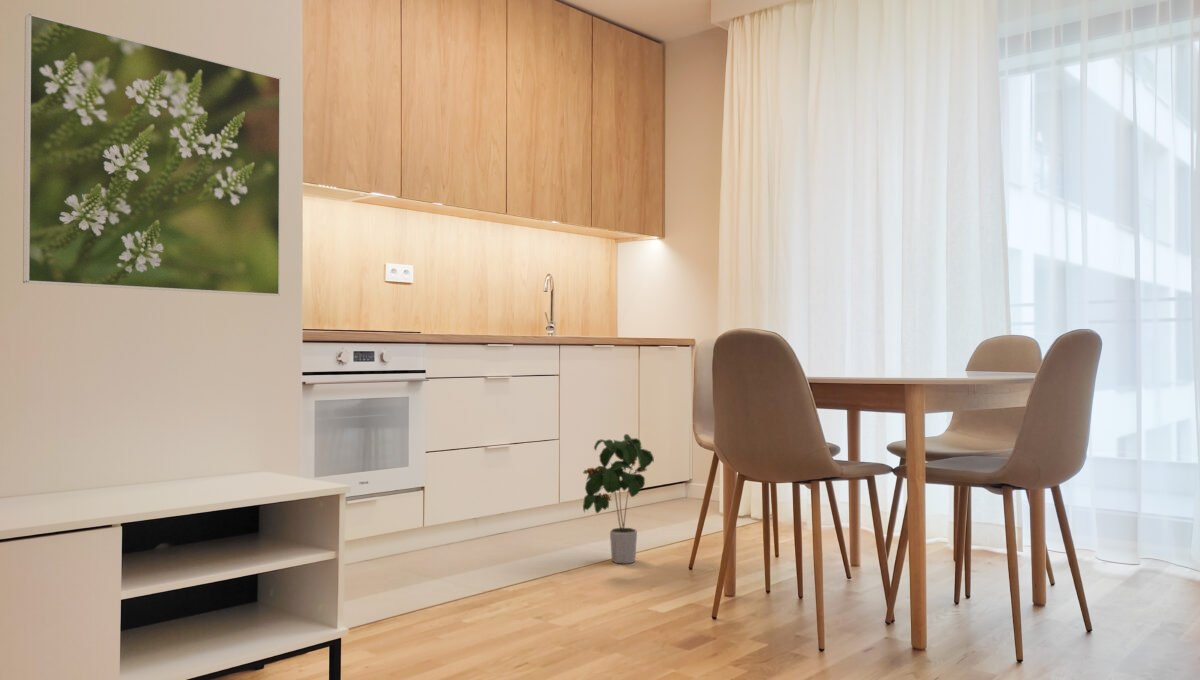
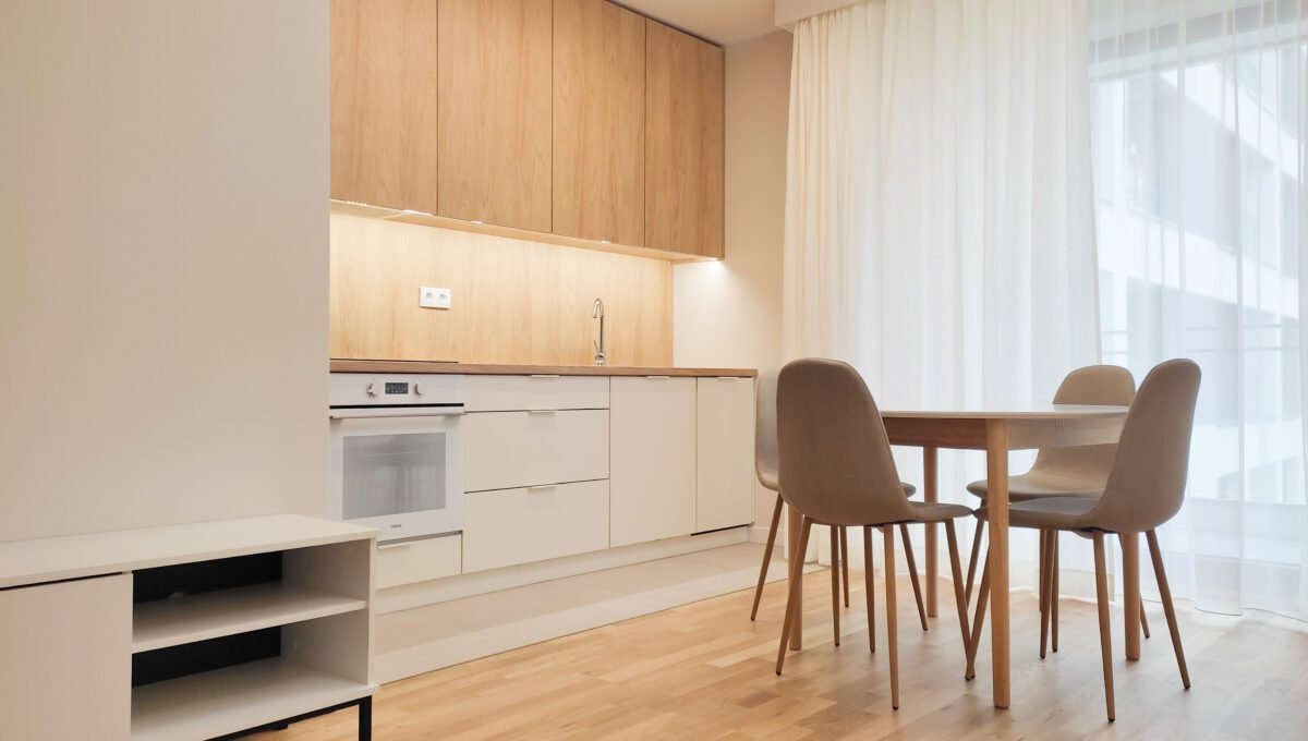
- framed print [22,12,282,297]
- potted plant [582,433,655,564]
